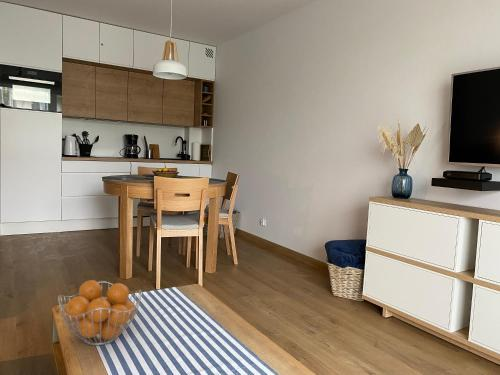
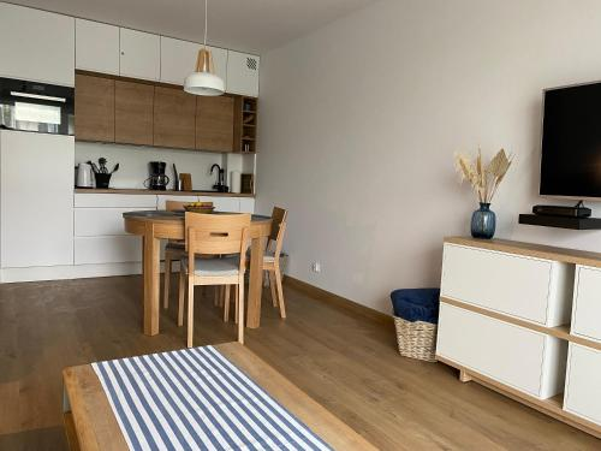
- fruit basket [57,279,143,346]
